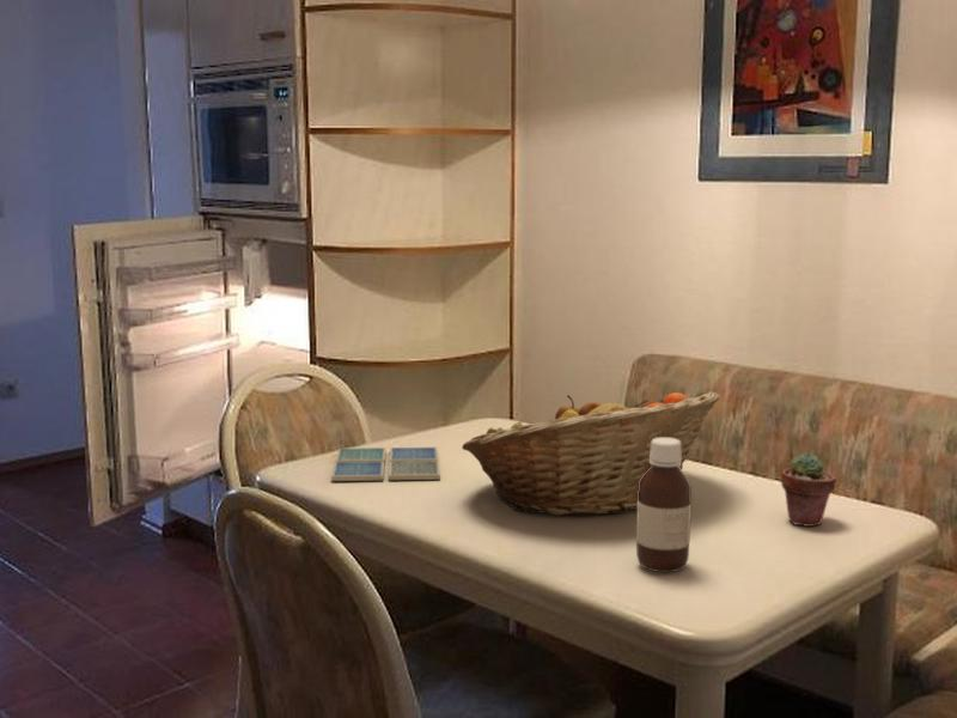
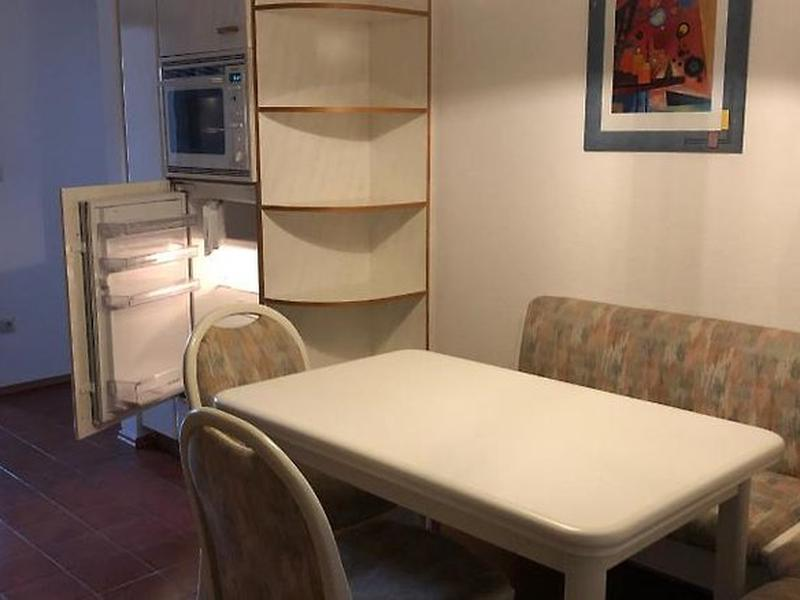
- fruit basket [462,390,721,517]
- potted succulent [780,452,837,528]
- bottle [635,438,693,573]
- drink coaster [330,446,441,482]
